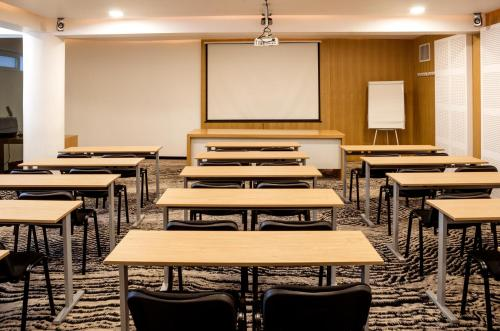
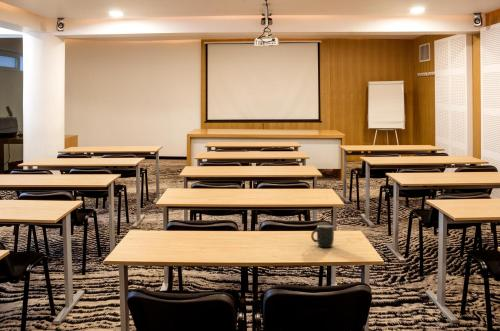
+ mug [310,224,335,248]
